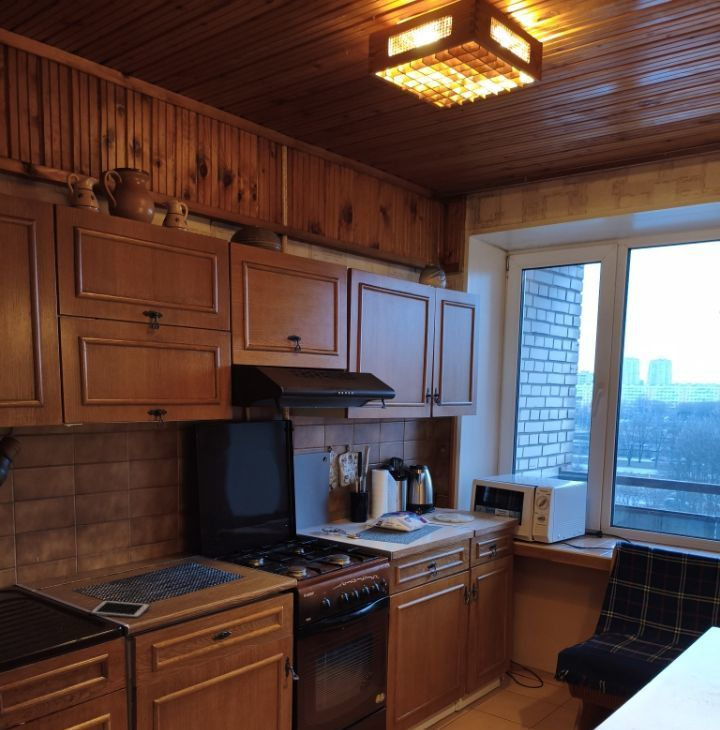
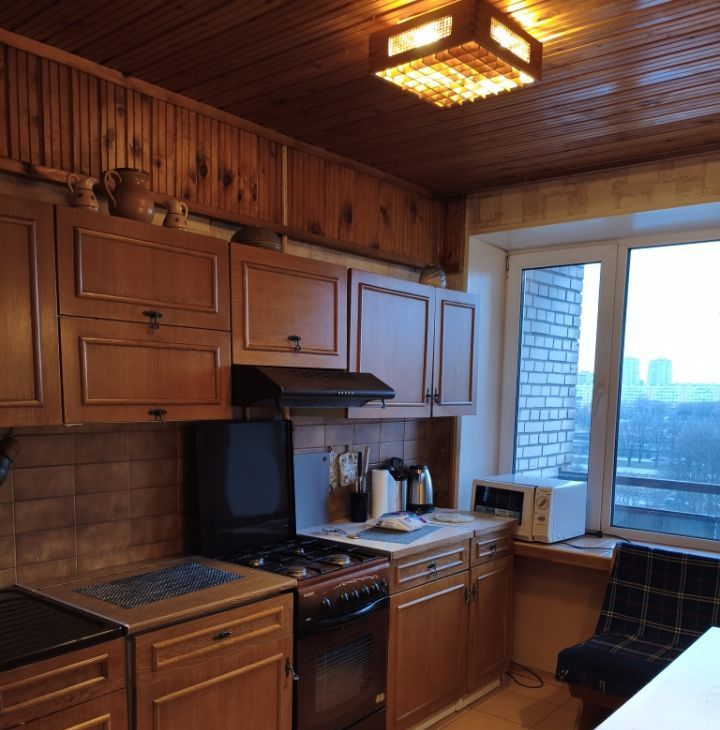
- cell phone [89,599,151,619]
